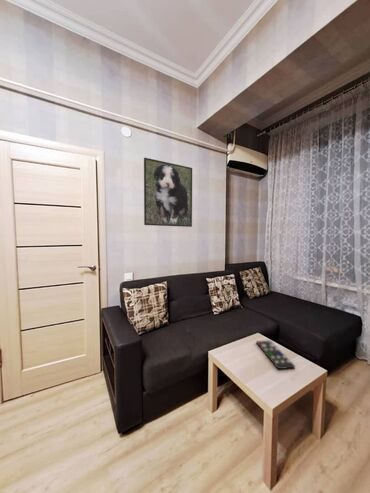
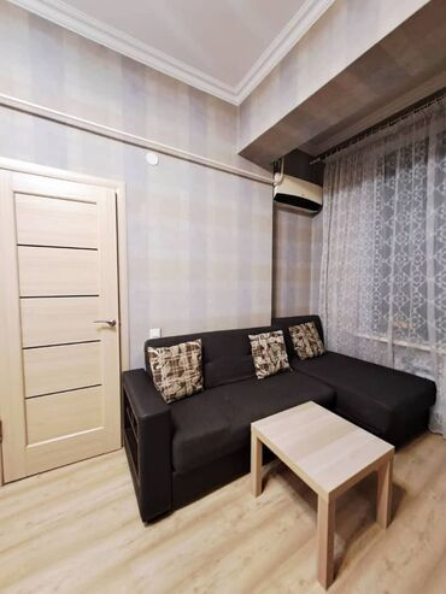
- remote control [255,339,296,370]
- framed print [143,157,193,228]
